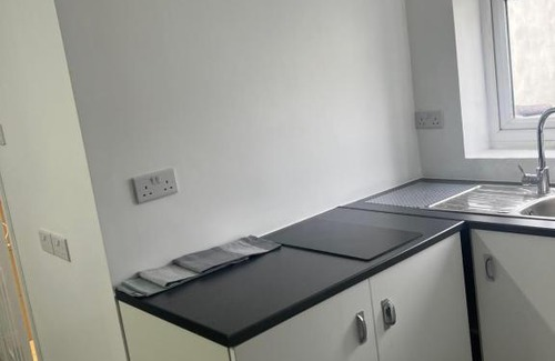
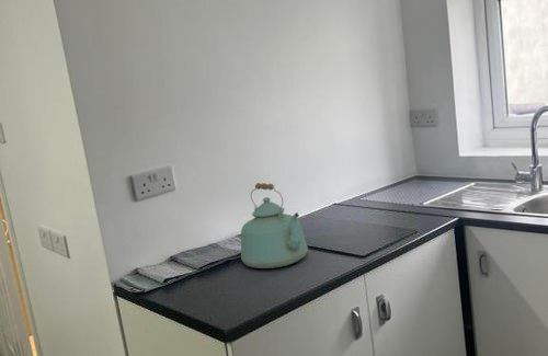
+ kettle [240,182,309,269]
